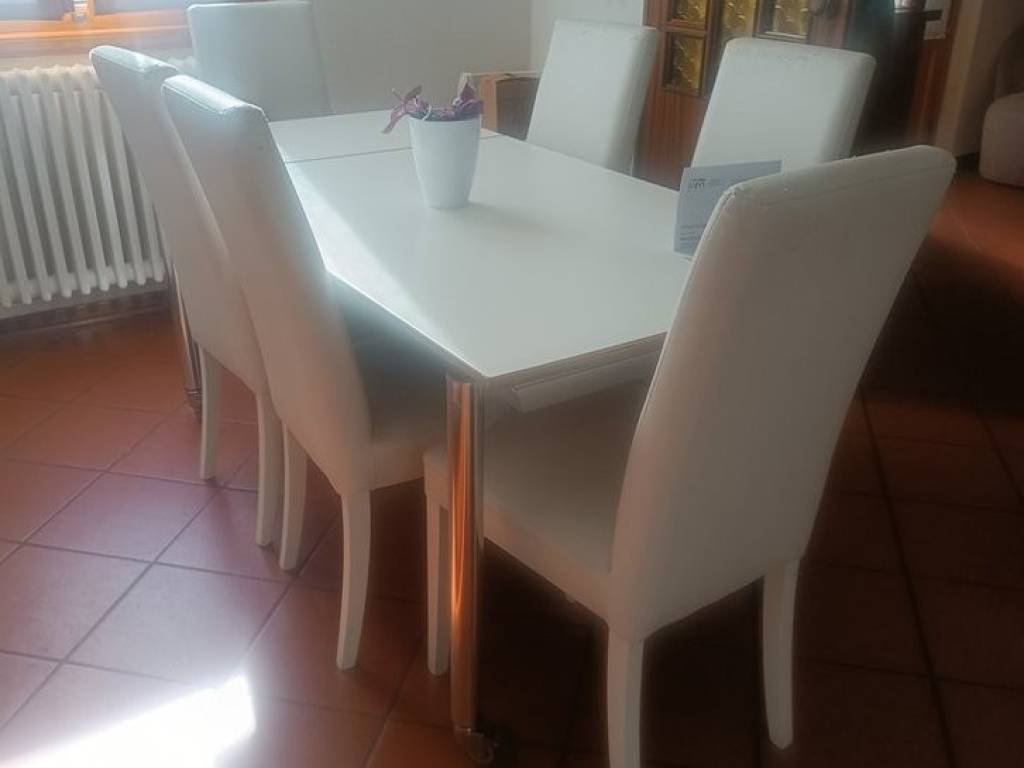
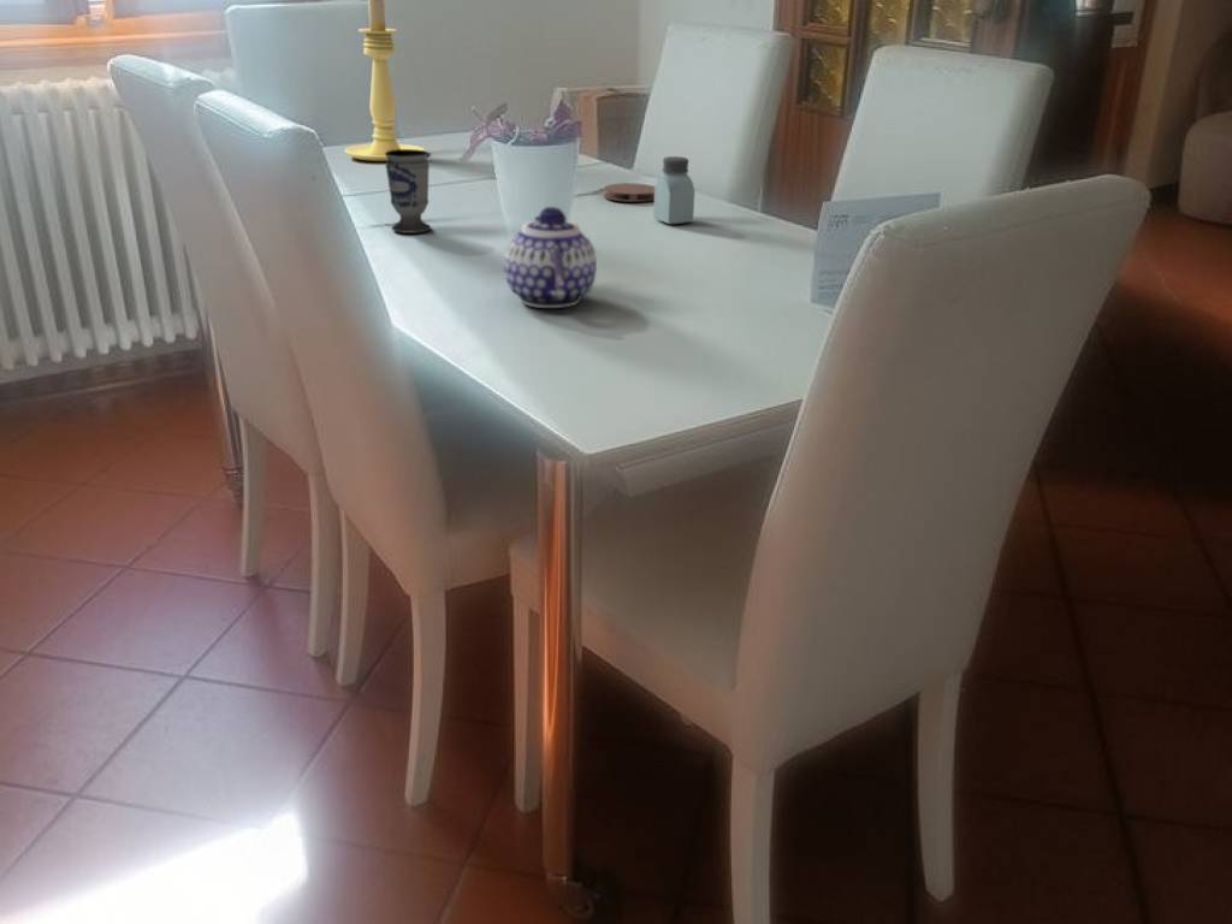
+ cup [385,149,432,235]
+ teapot [503,206,598,309]
+ coaster [603,182,656,203]
+ candle holder [344,0,427,162]
+ saltshaker [652,155,695,225]
